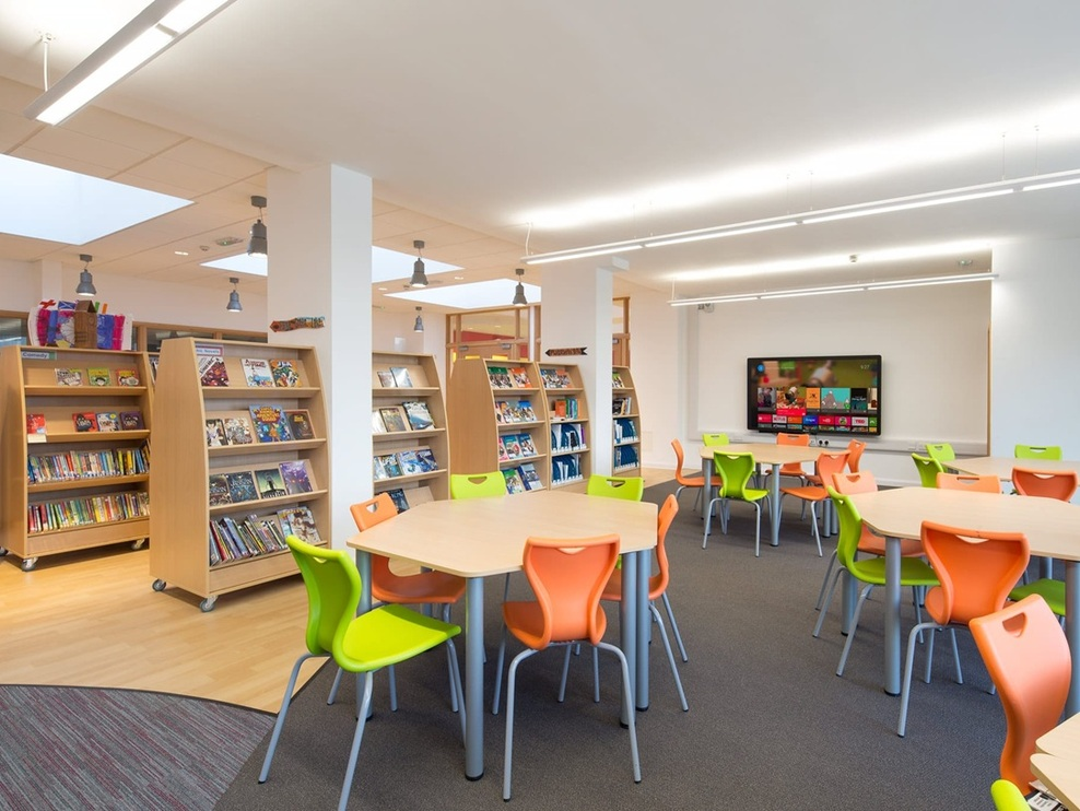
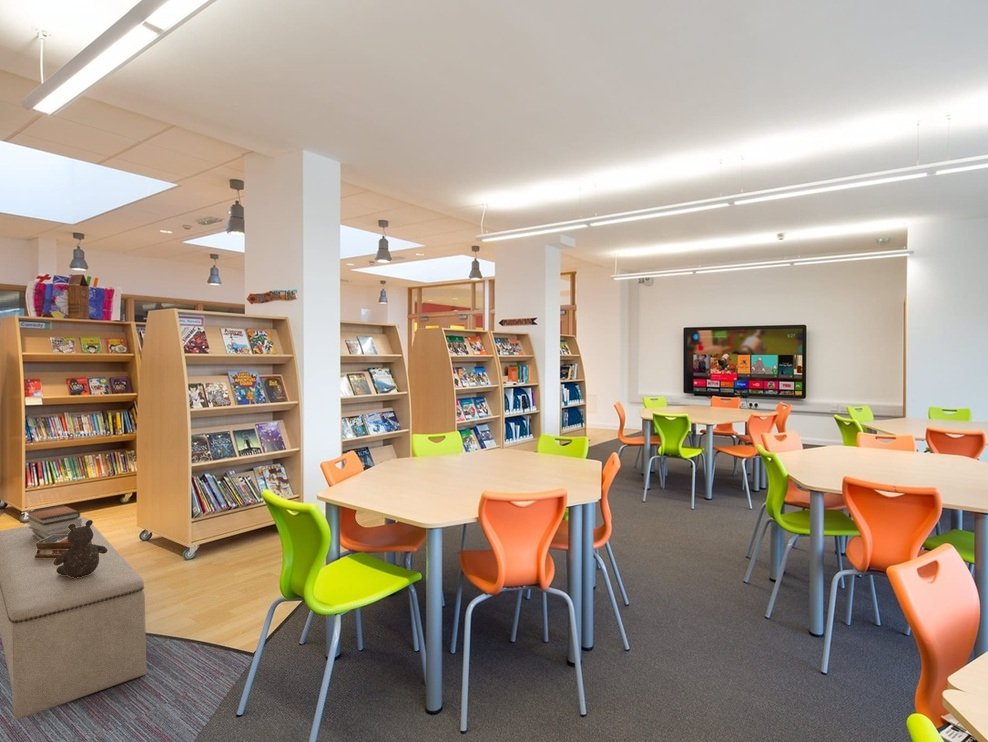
+ stuffed bear [53,519,108,578]
+ book stack [25,504,82,541]
+ books [34,535,92,558]
+ bench [0,516,147,721]
